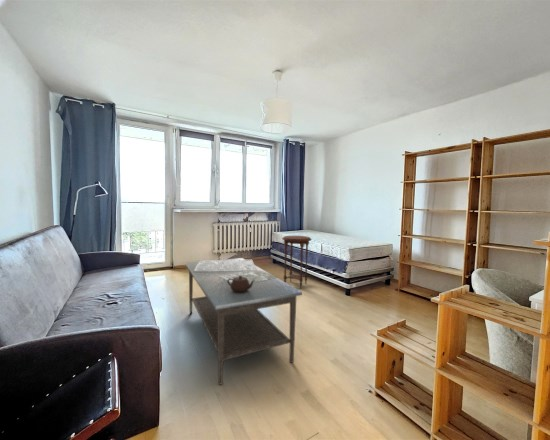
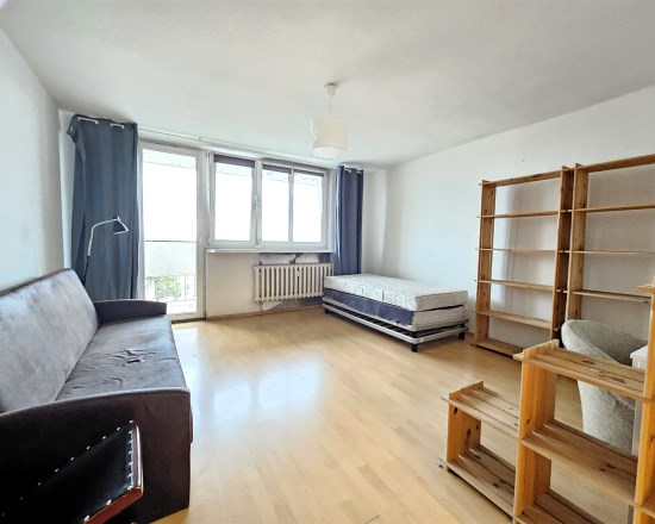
- side table [281,235,313,290]
- coffee table [185,257,303,386]
